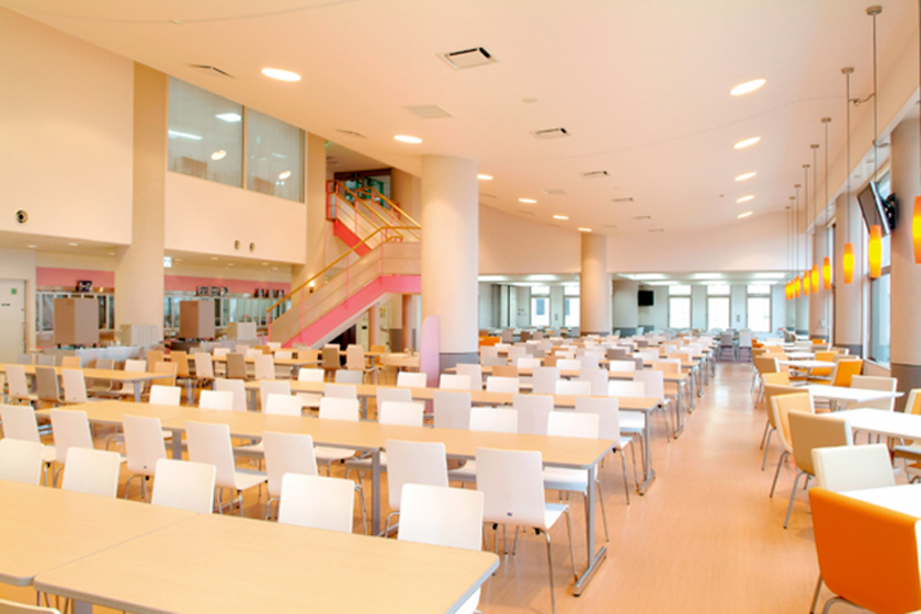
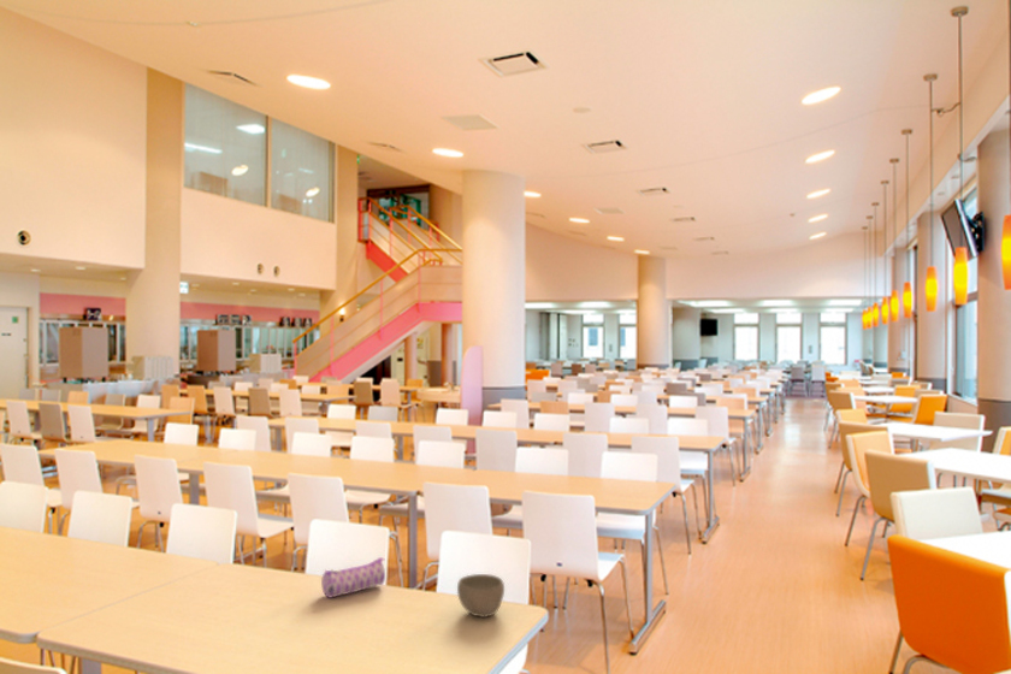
+ bowl [456,573,506,619]
+ pencil case [320,556,386,599]
